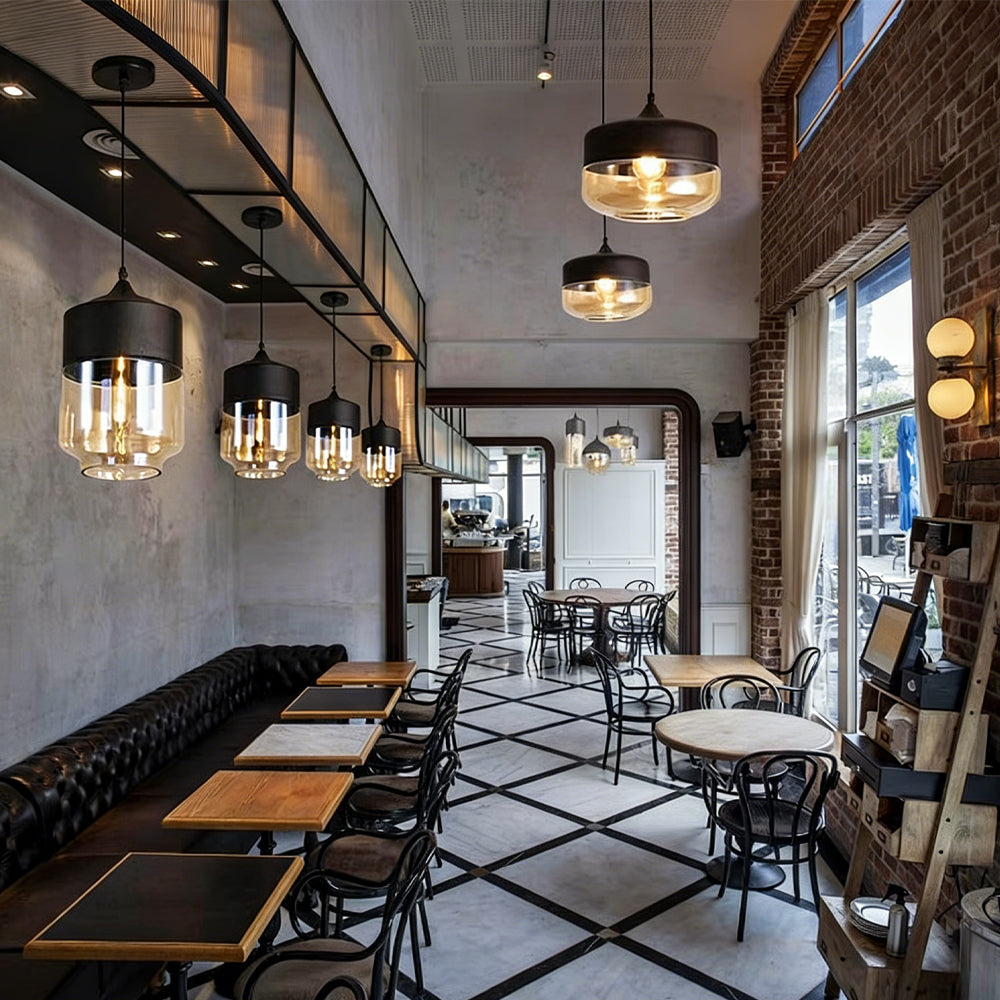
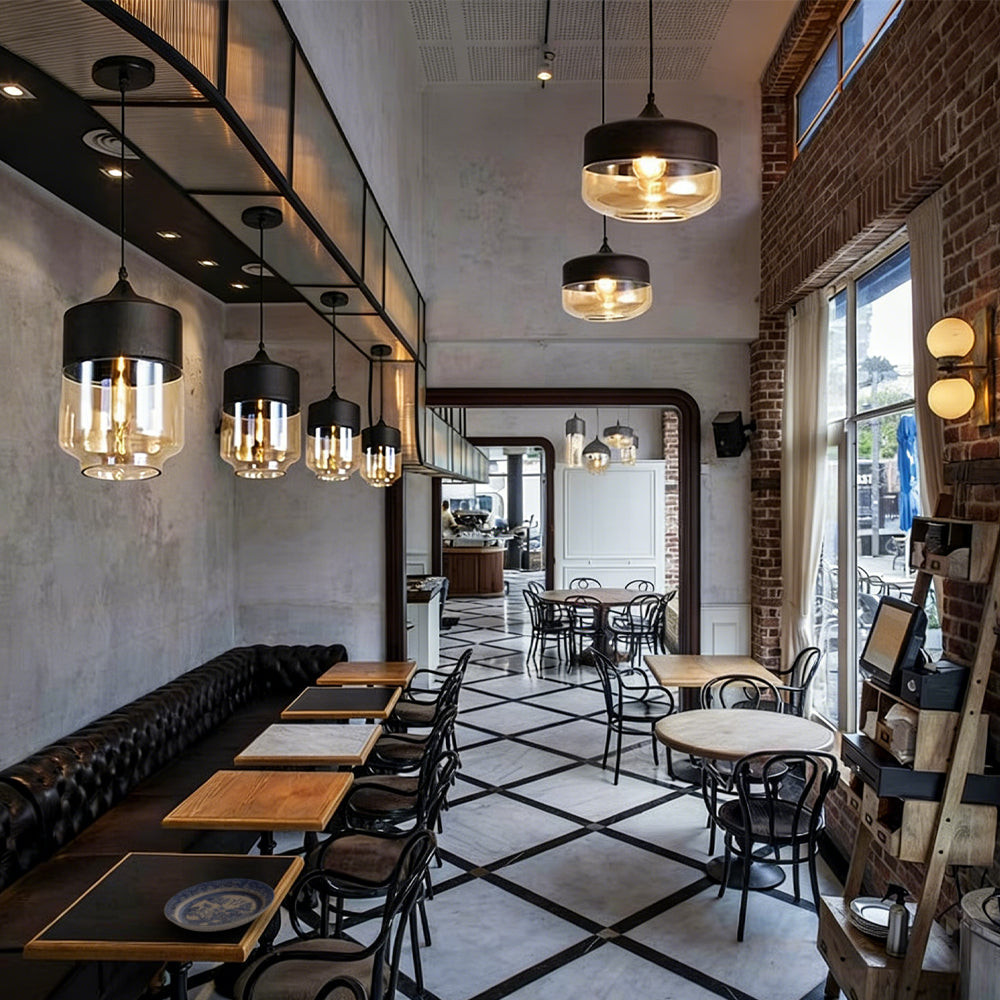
+ plate [163,878,276,932]
